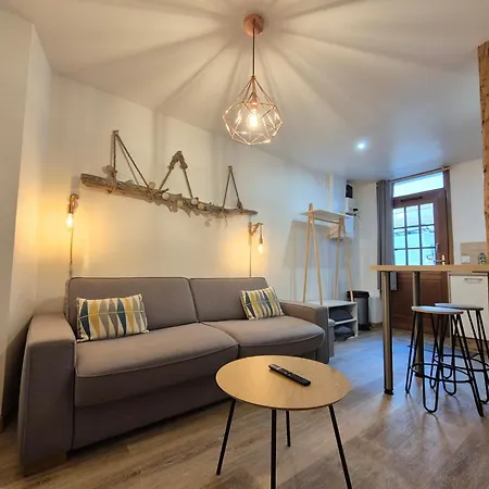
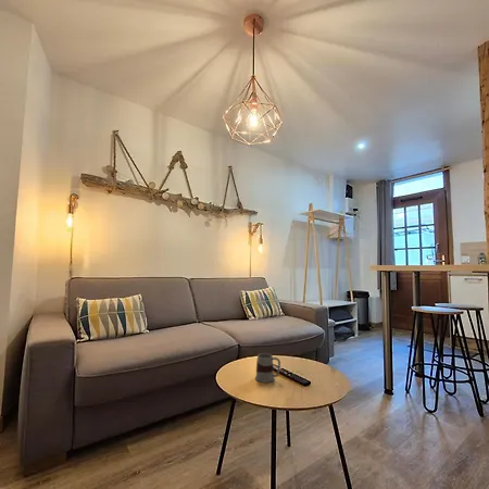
+ mug [254,352,281,384]
